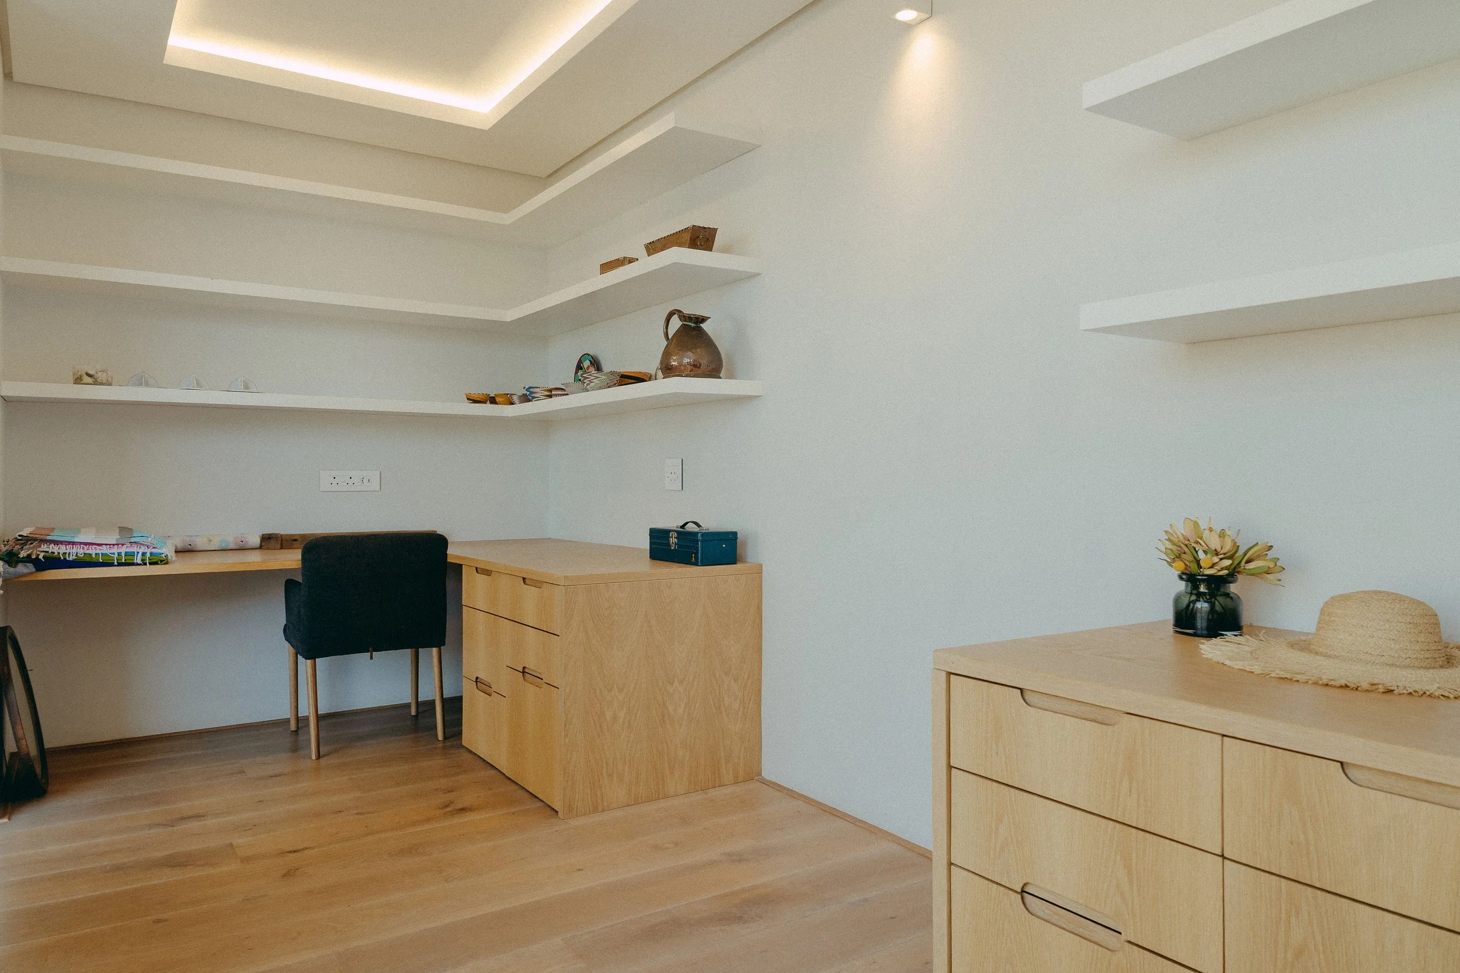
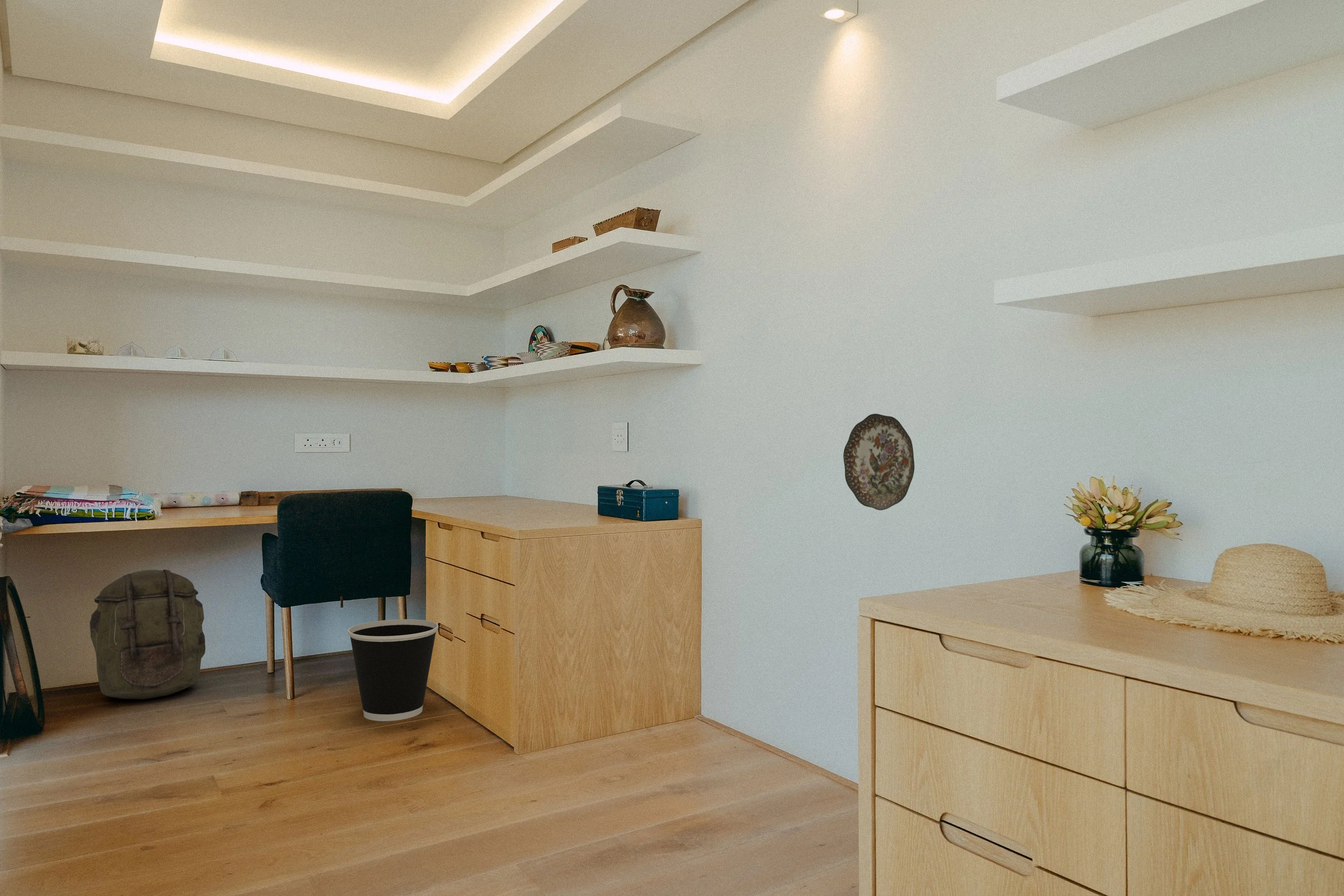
+ decorative plate [843,413,915,511]
+ wastebasket [347,619,439,721]
+ backpack [89,569,206,700]
